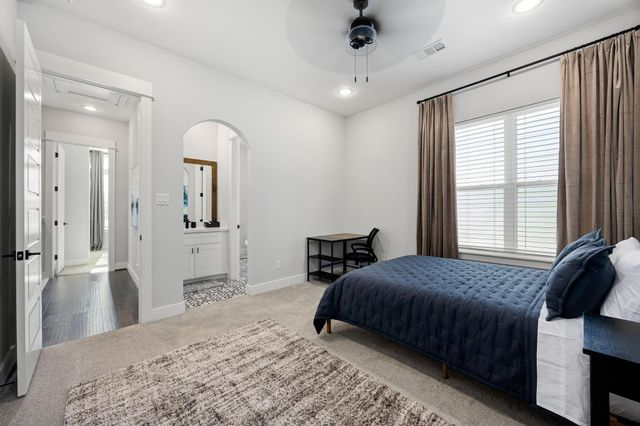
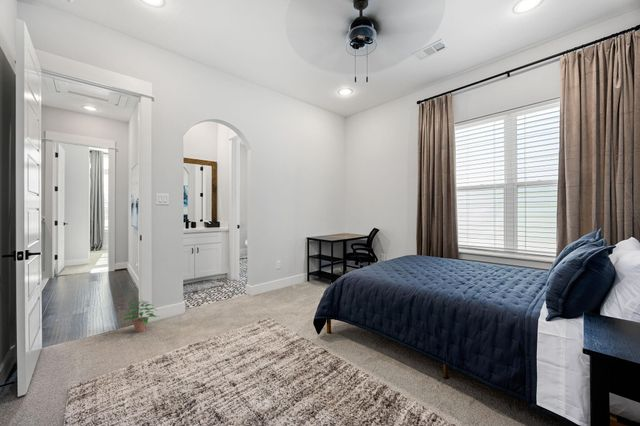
+ potted plant [120,297,160,333]
